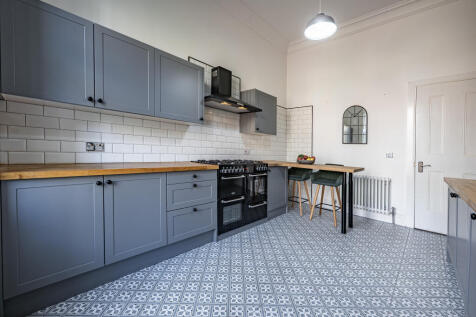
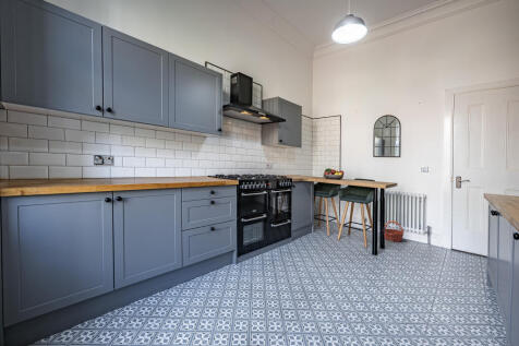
+ basket [384,219,405,242]
